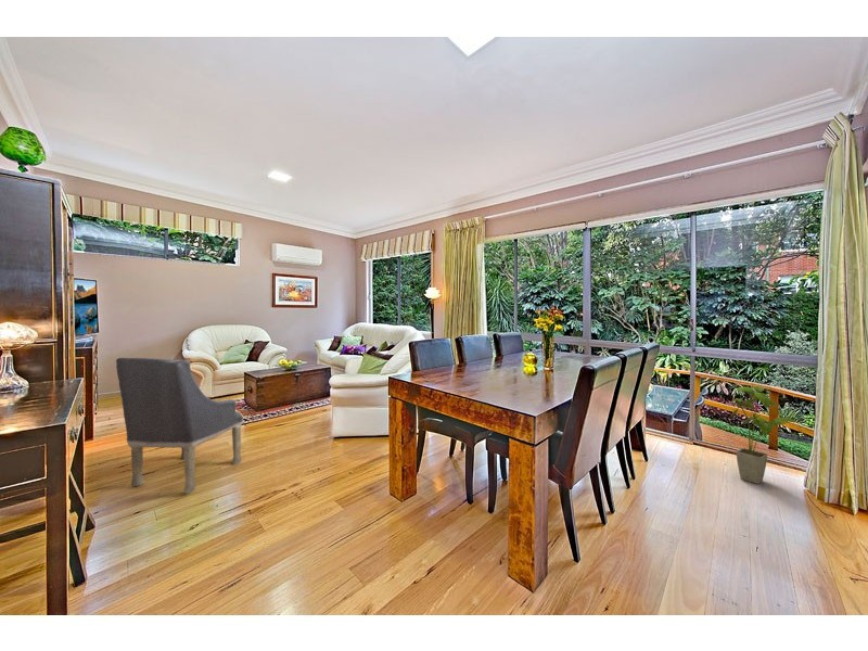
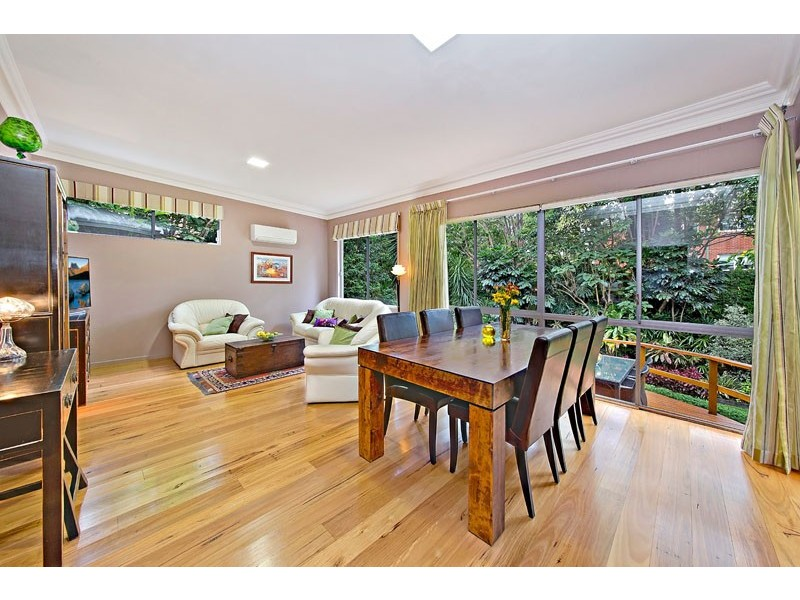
- armchair [115,357,243,495]
- house plant [729,385,803,485]
